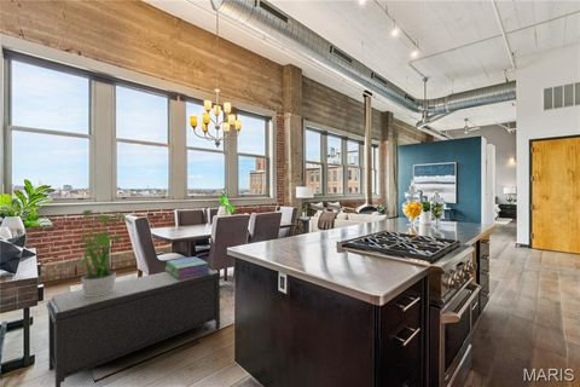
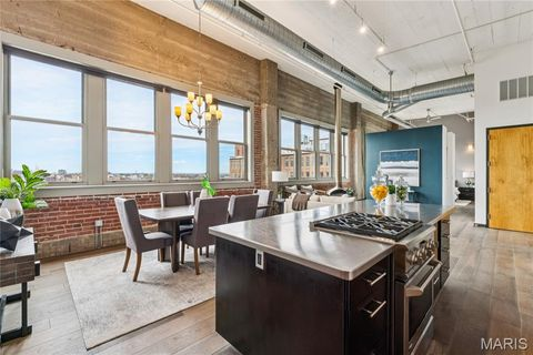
- potted plant [62,208,134,296]
- bench [46,268,222,387]
- stack of books [164,255,211,279]
